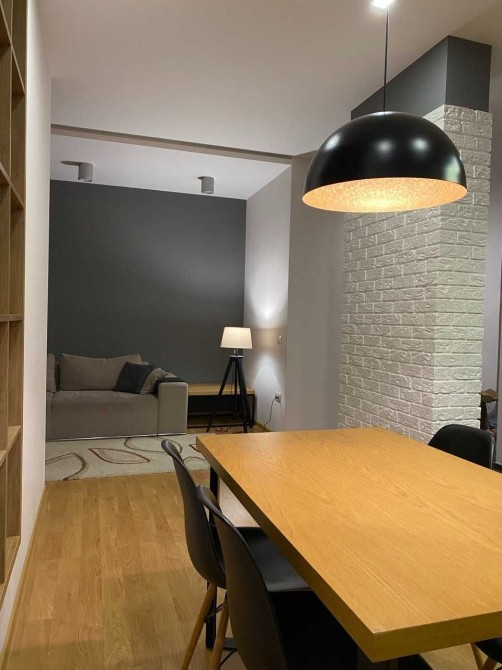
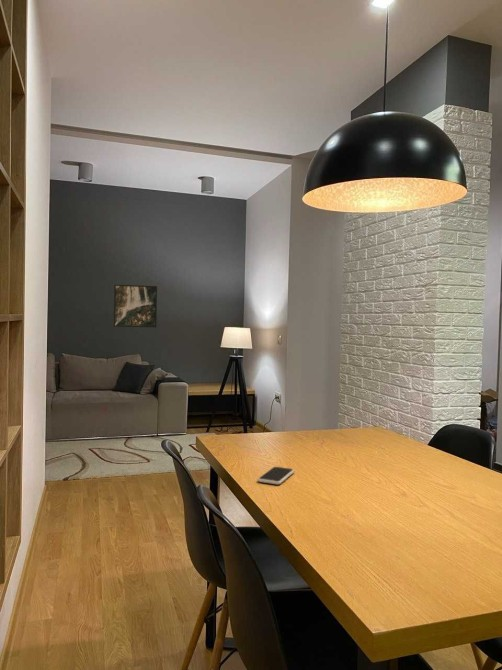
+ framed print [113,284,158,328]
+ smartphone [257,466,295,485]
